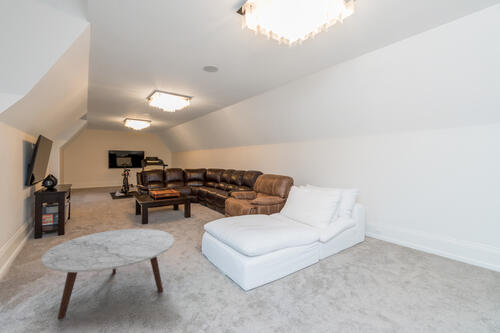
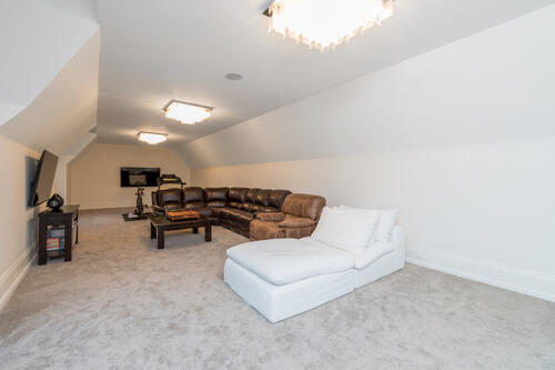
- coffee table [41,228,175,321]
